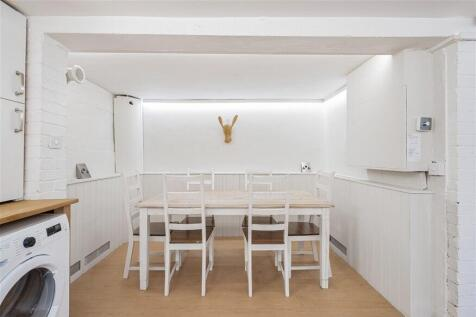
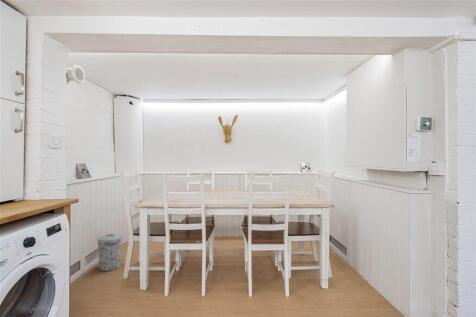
+ trash can [96,233,123,272]
